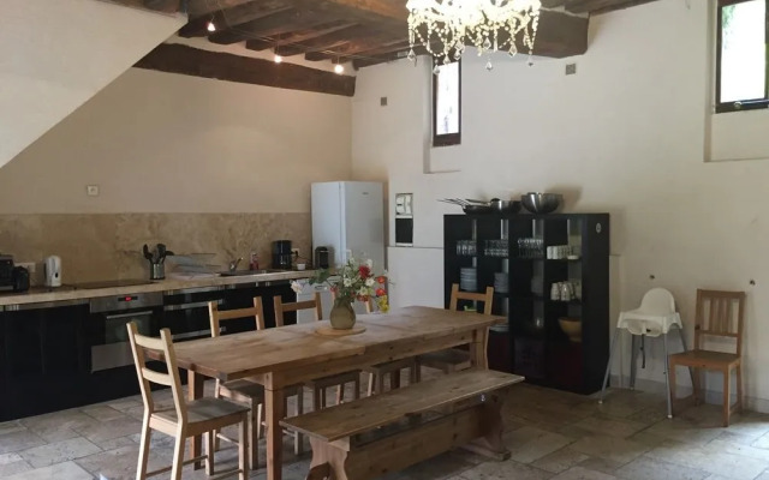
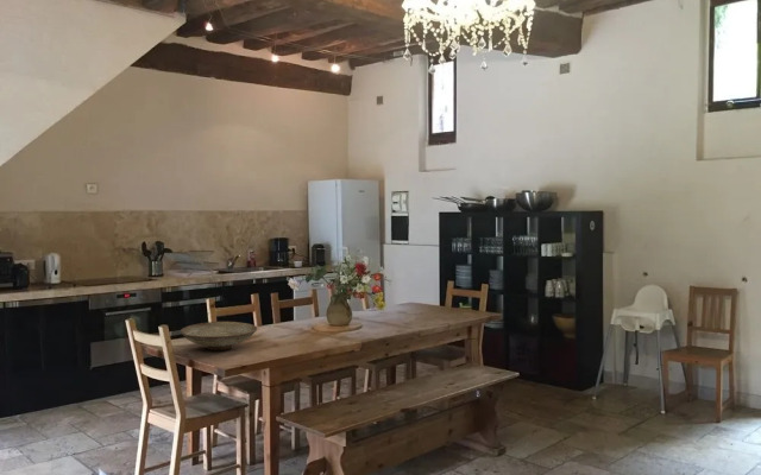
+ decorative bowl [178,321,258,352]
